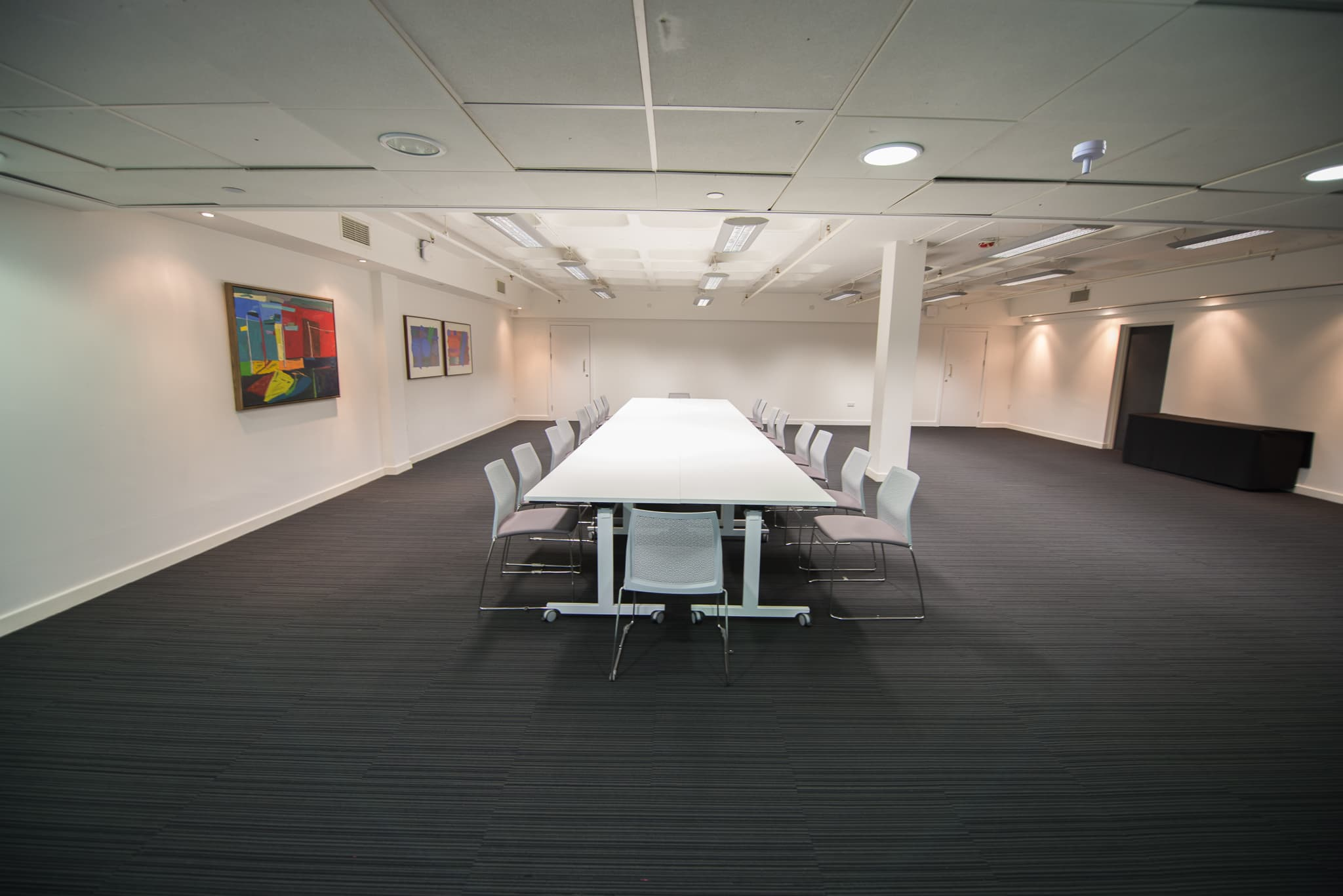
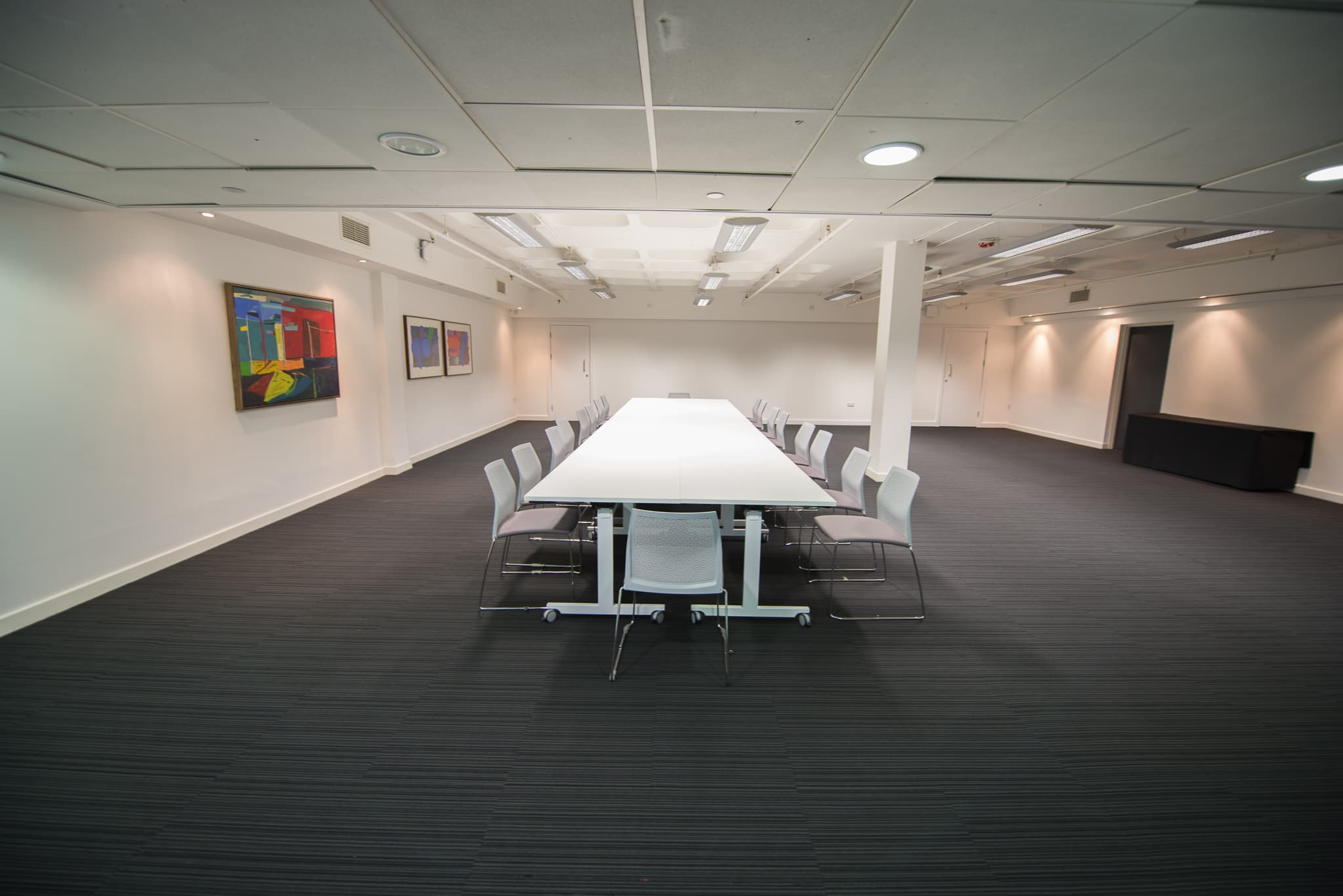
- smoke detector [1072,139,1107,175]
